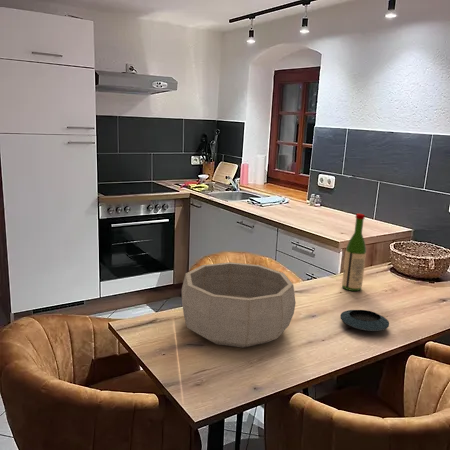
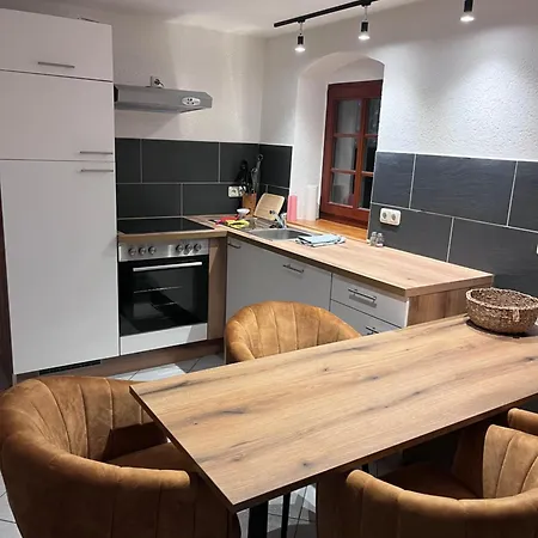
- decorative bowl [181,261,297,349]
- wine bottle [341,213,367,292]
- saucer [339,309,390,332]
